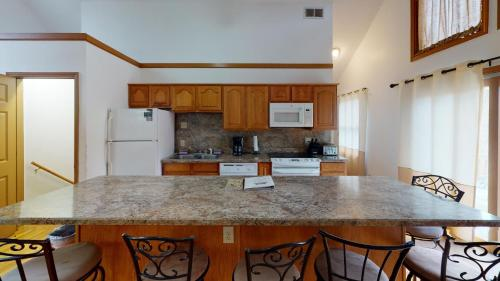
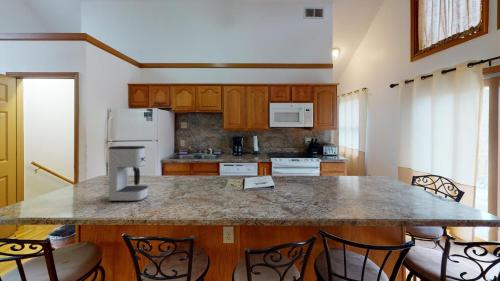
+ coffee maker [108,145,149,202]
